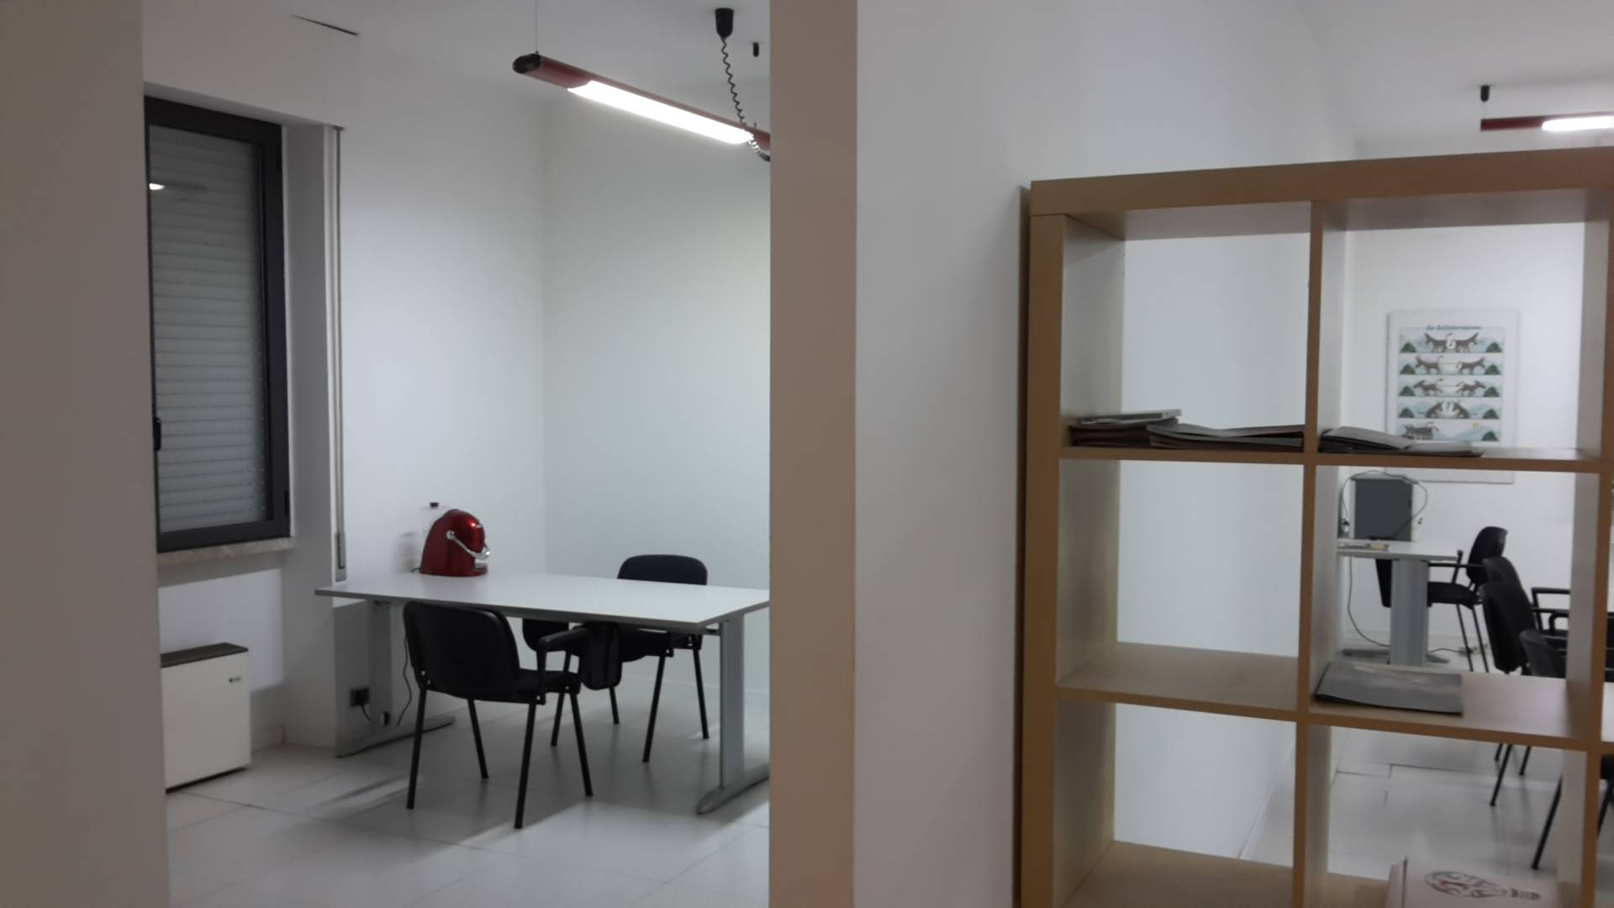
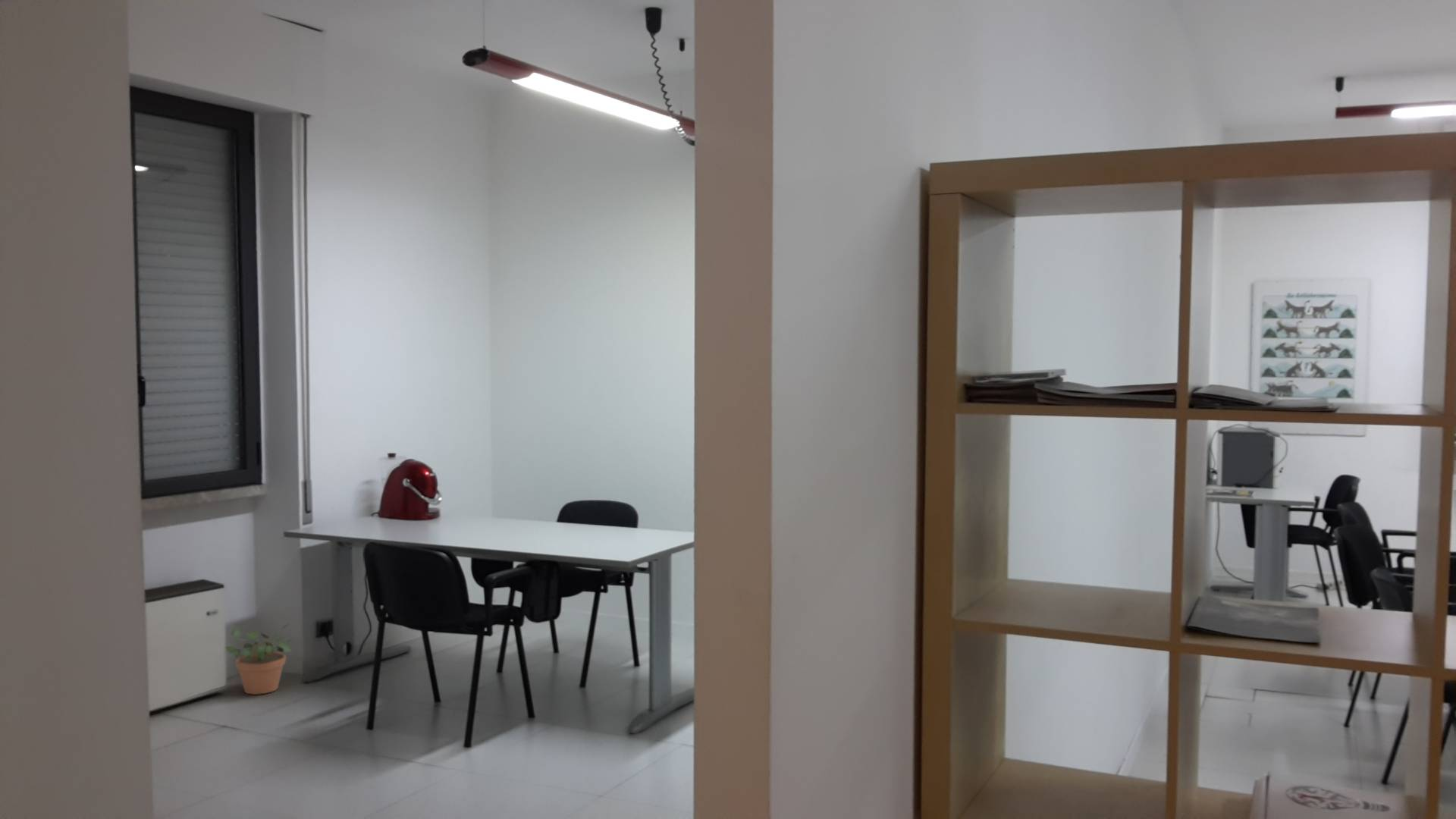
+ potted plant [225,620,297,695]
